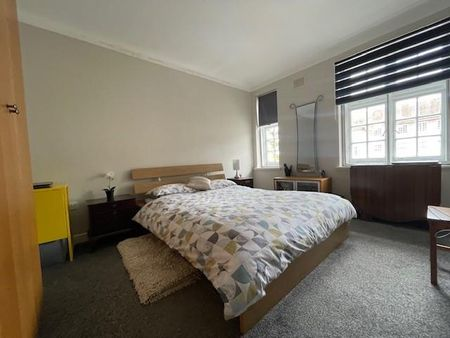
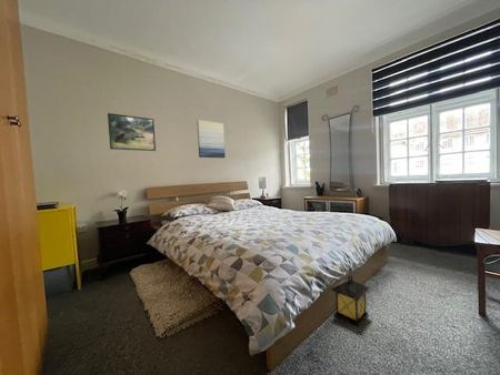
+ wall art [196,119,227,159]
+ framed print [107,112,157,152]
+ lantern [331,274,370,328]
